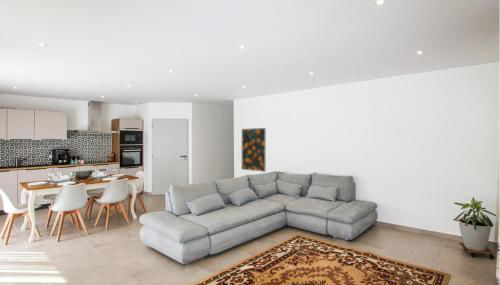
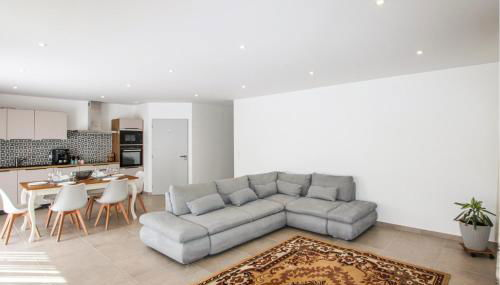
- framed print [241,127,267,173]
